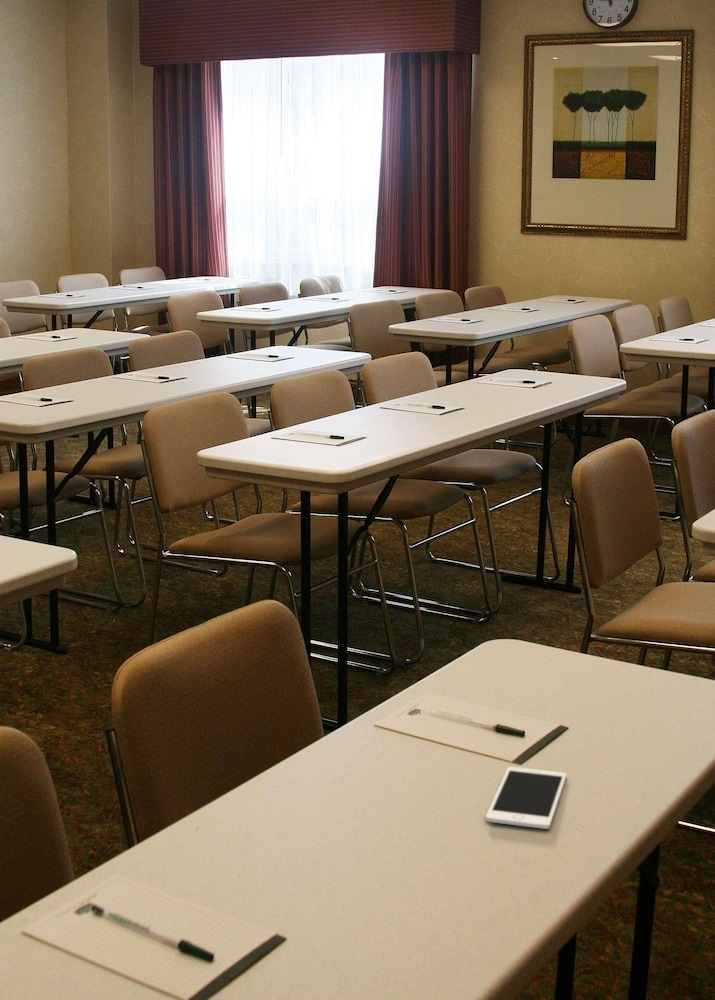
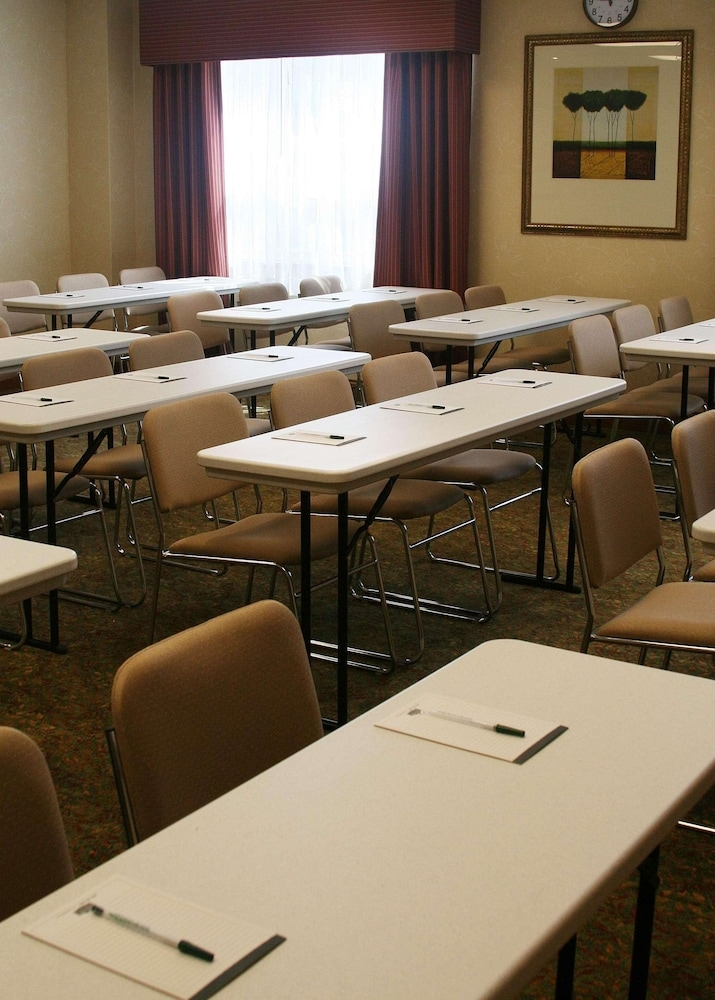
- cell phone [485,766,568,830]
